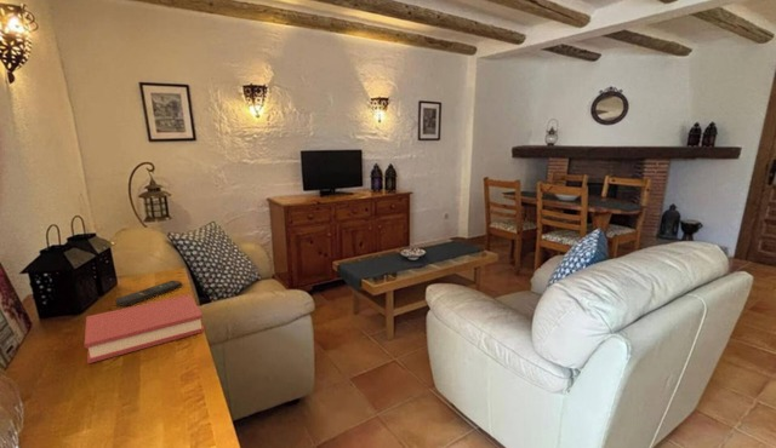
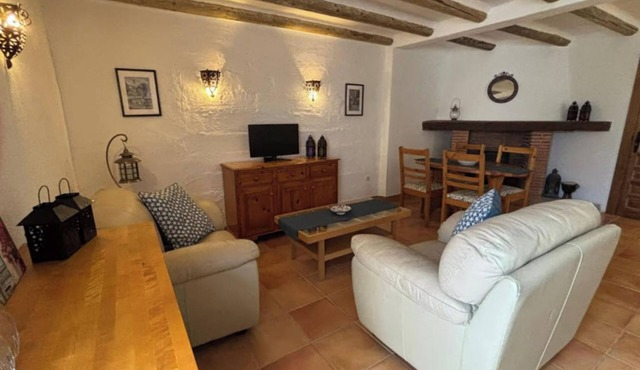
- hardback book [84,293,206,364]
- remote control [114,280,183,308]
